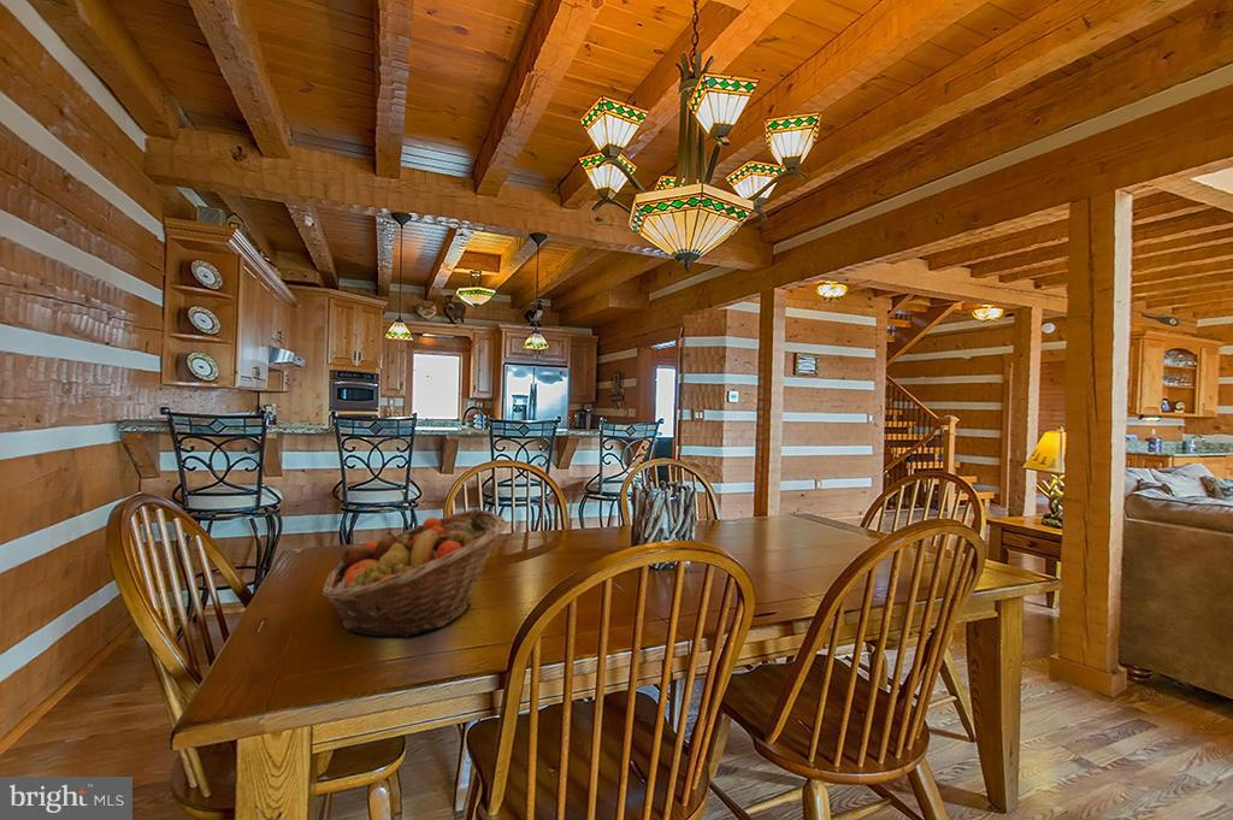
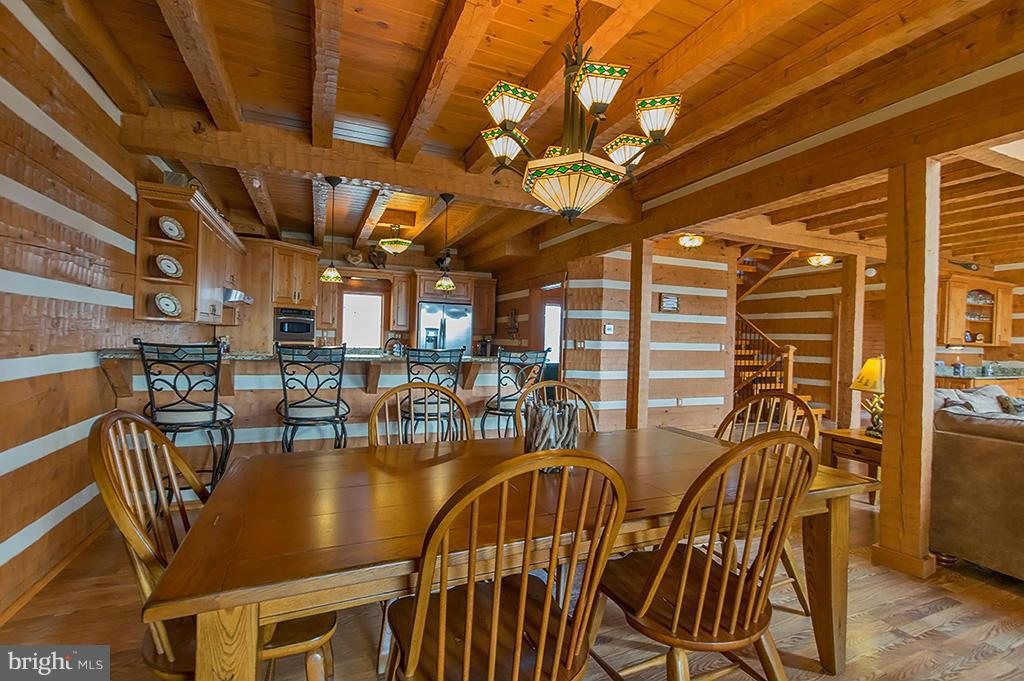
- fruit basket [320,508,508,638]
